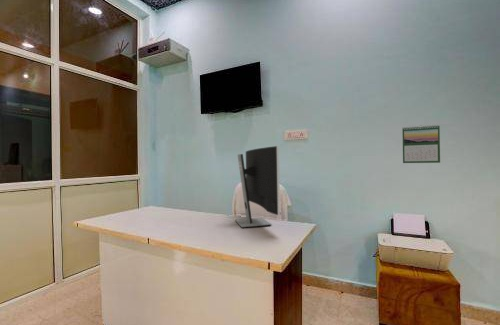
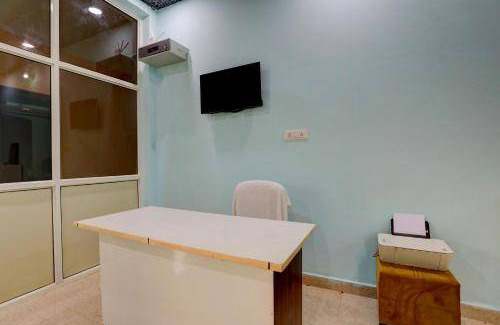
- calendar [401,124,441,164]
- computer monitor [234,145,281,229]
